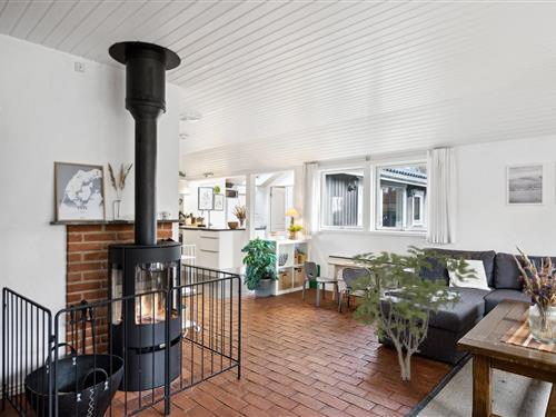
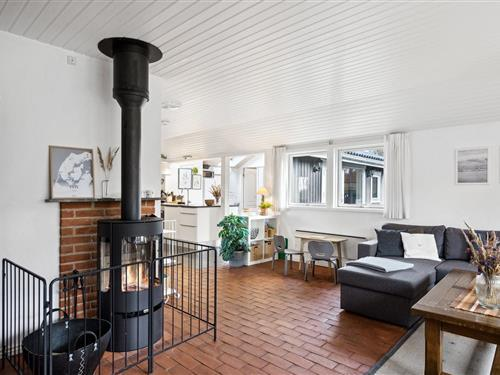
- shrub [347,245,480,381]
